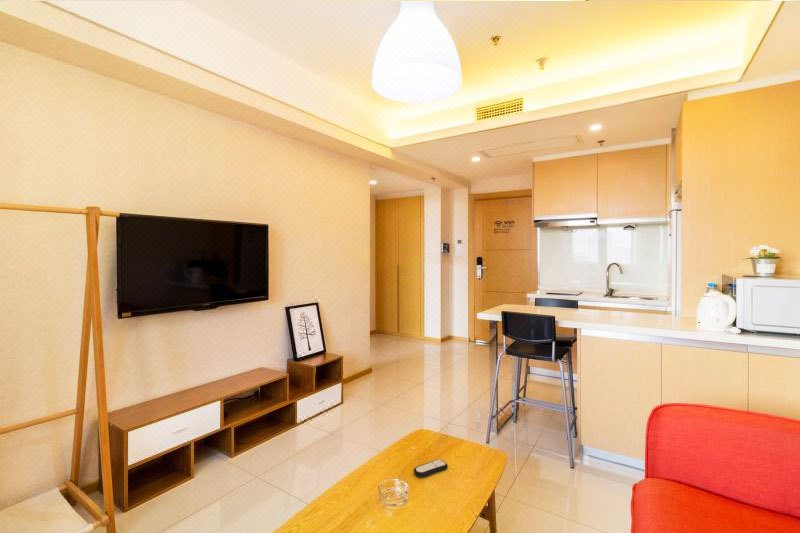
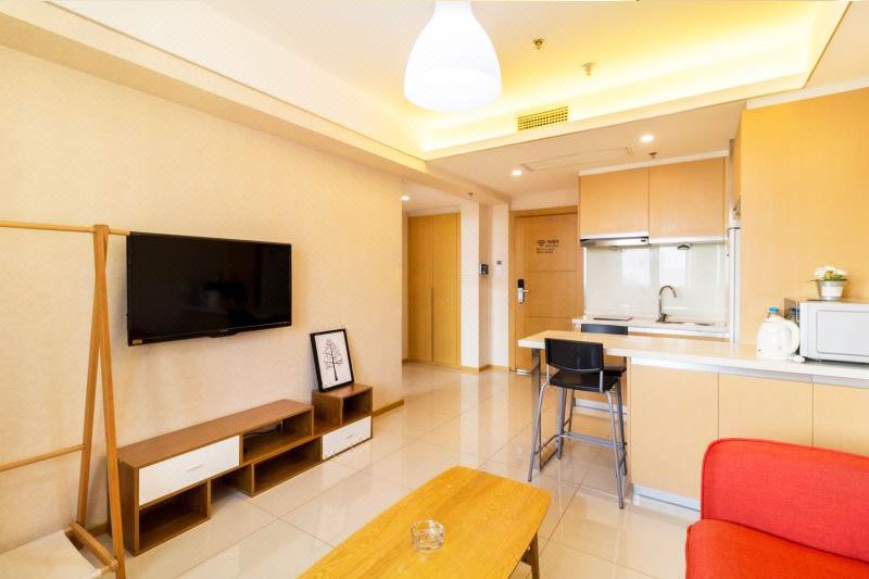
- remote control [413,458,449,478]
